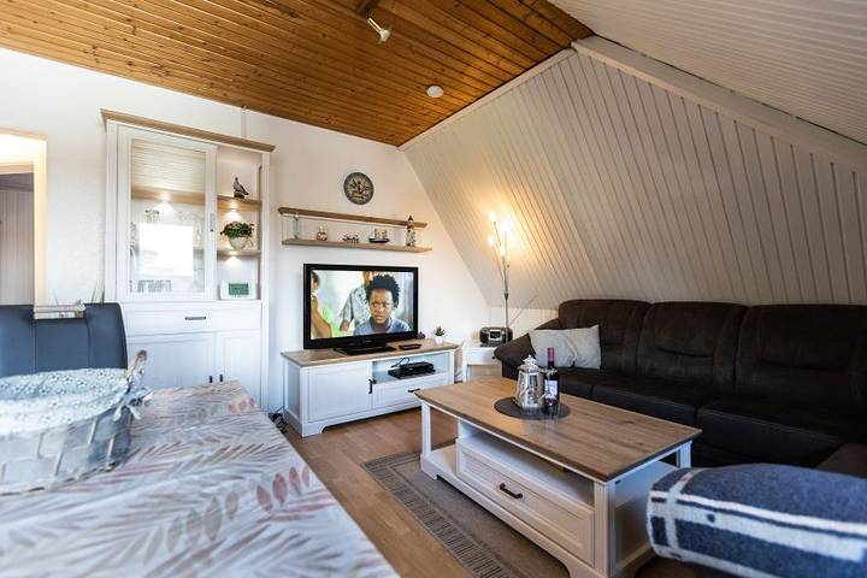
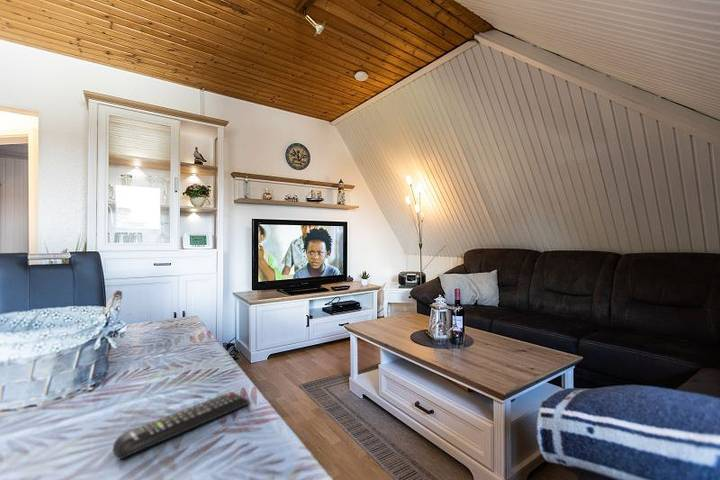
+ remote control [112,391,250,461]
